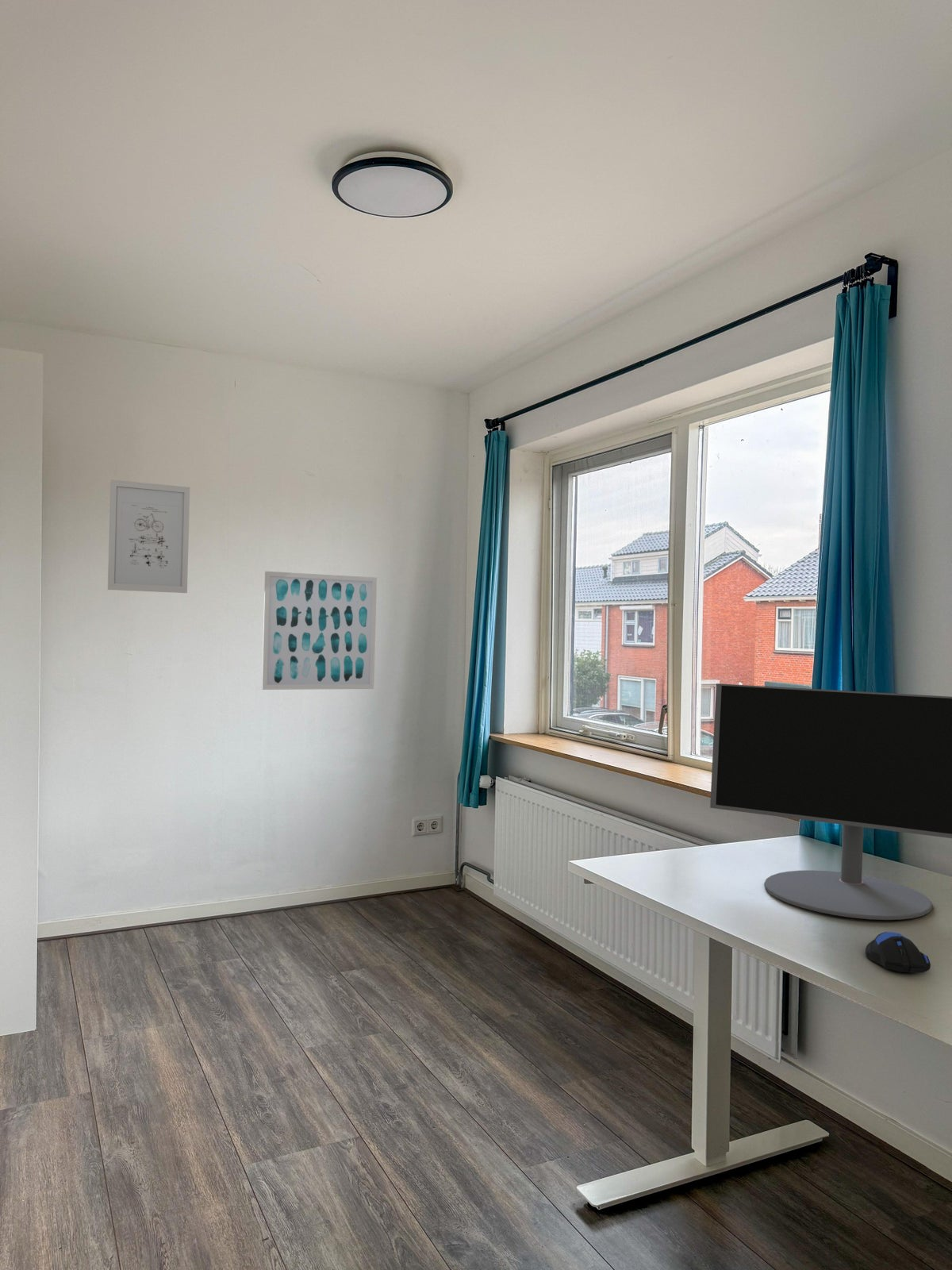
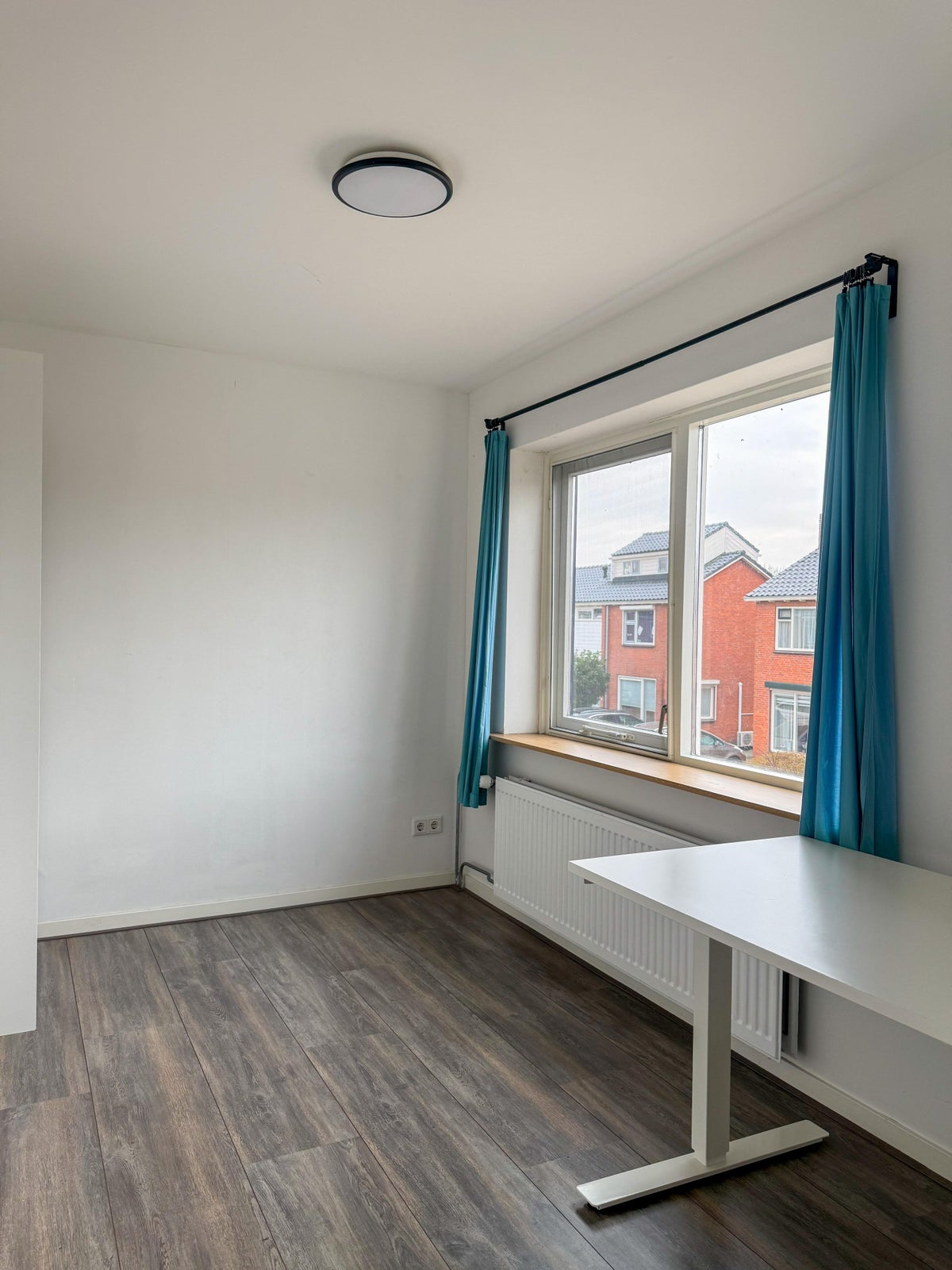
- wall art [261,571,378,691]
- computer monitor [709,683,952,921]
- wall art [107,479,190,594]
- computer mouse [865,931,931,974]
